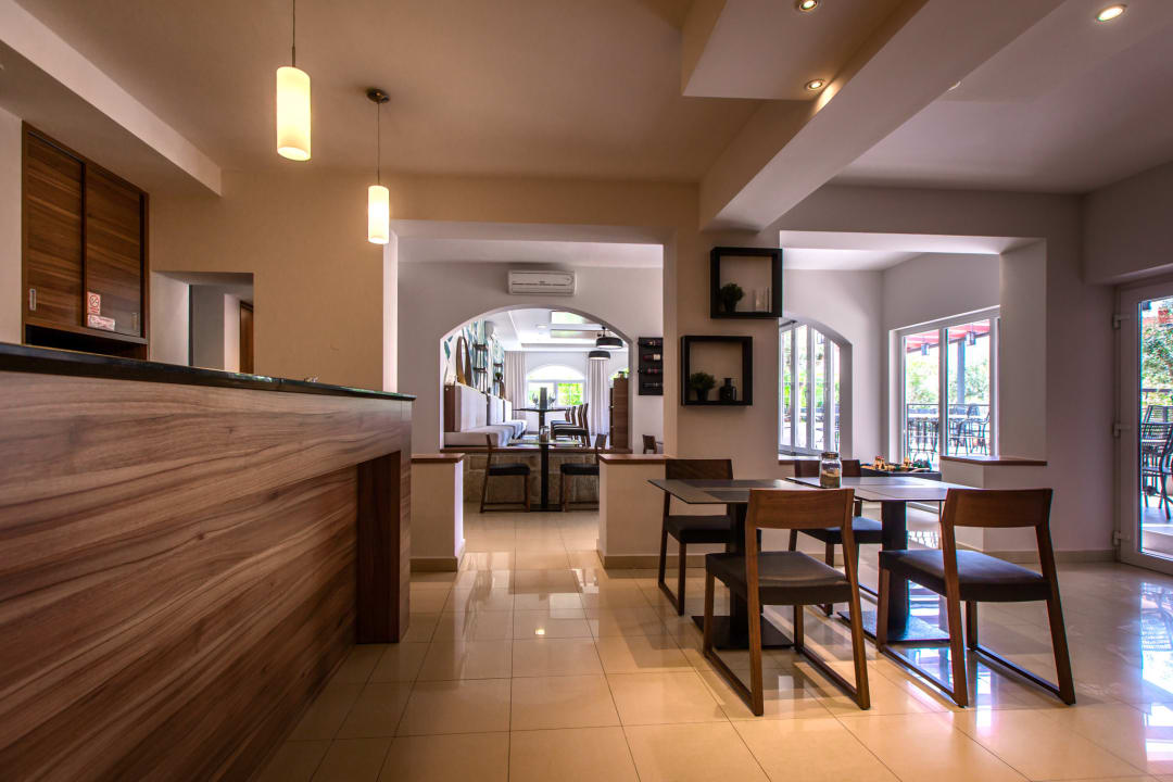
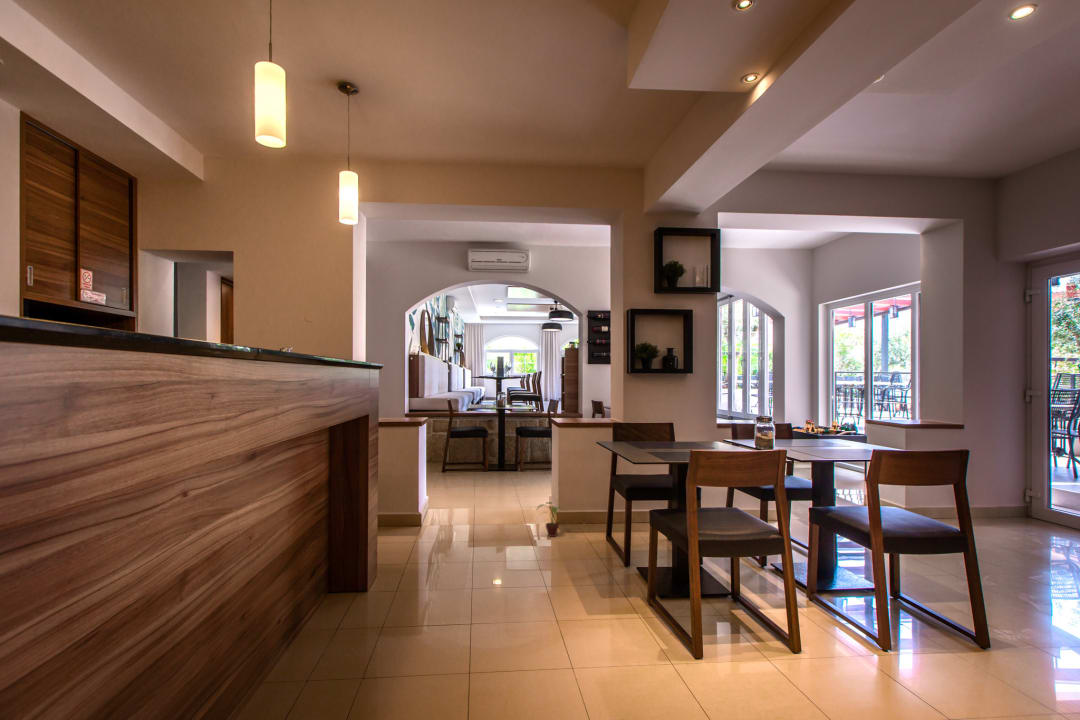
+ potted plant [535,501,565,538]
